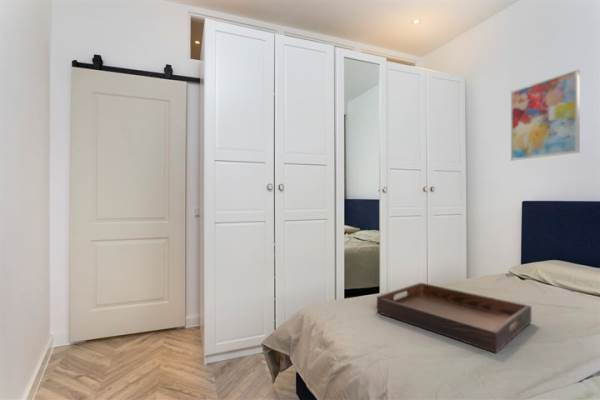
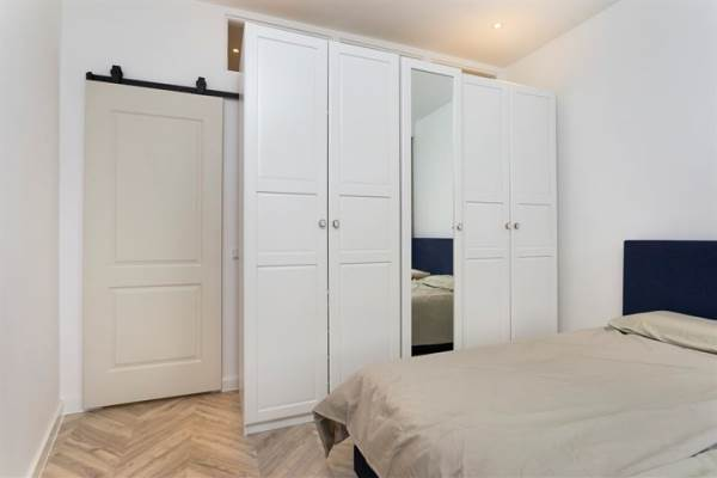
- serving tray [376,282,532,354]
- wall art [510,69,581,162]
